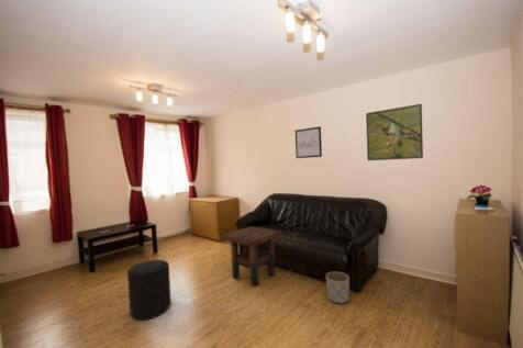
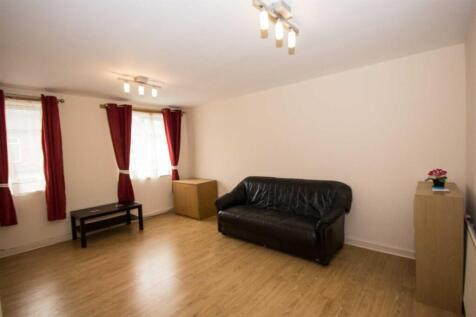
- planter [325,270,350,305]
- wall art [294,125,323,159]
- stool [126,259,173,321]
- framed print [365,103,424,161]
- side table [222,225,282,287]
